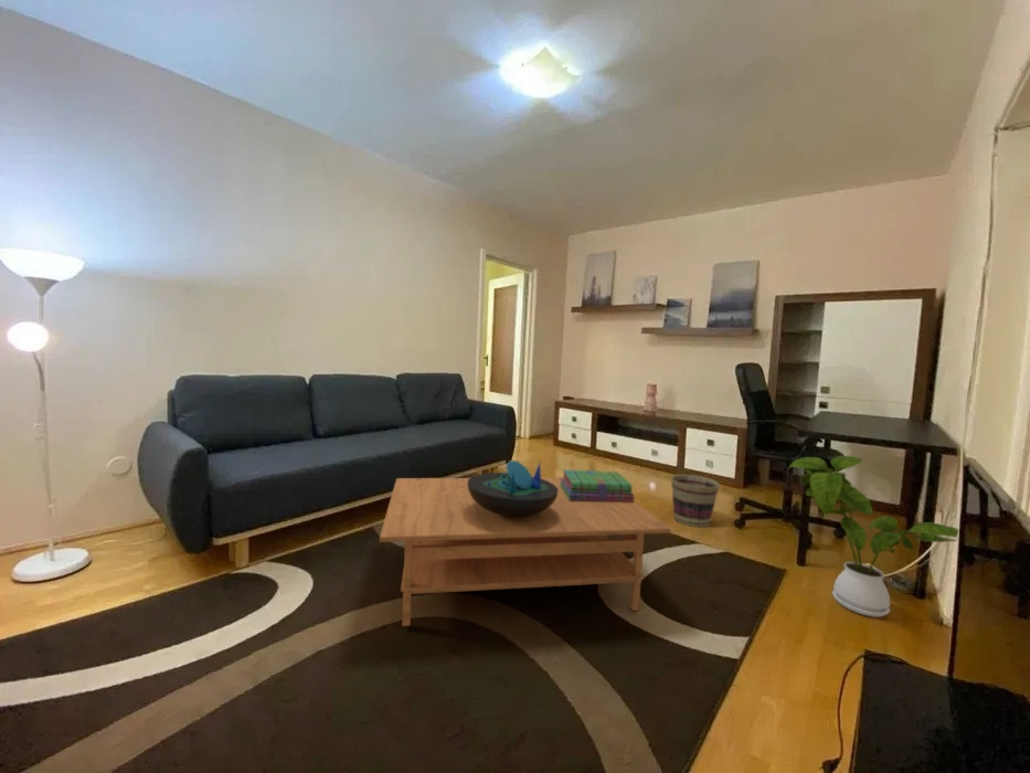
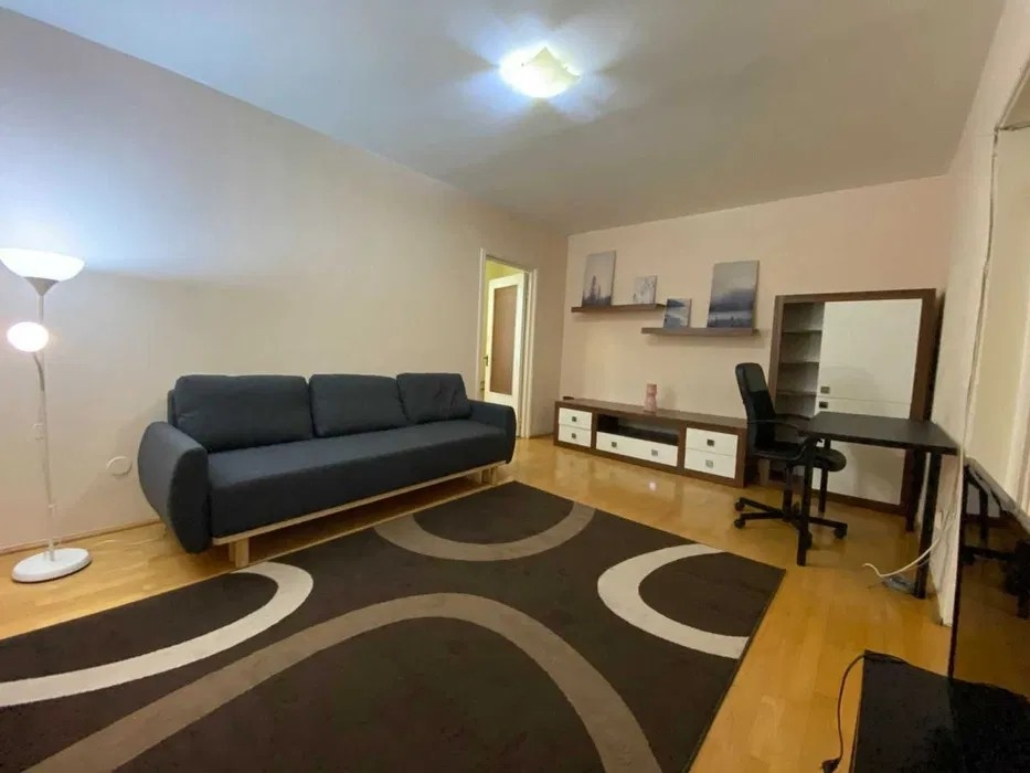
- house plant [787,455,959,618]
- coffee table [379,477,672,627]
- decorative bowl [467,459,559,517]
- basket [670,474,721,528]
- stack of books [560,468,635,501]
